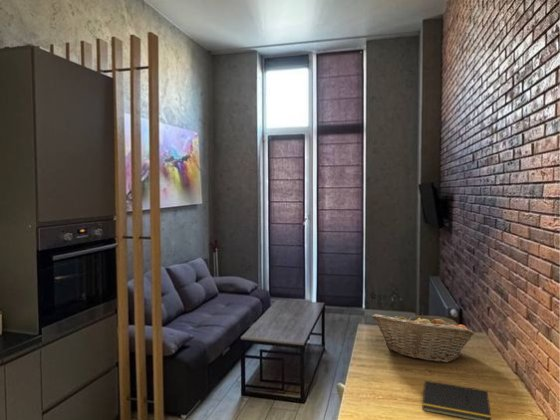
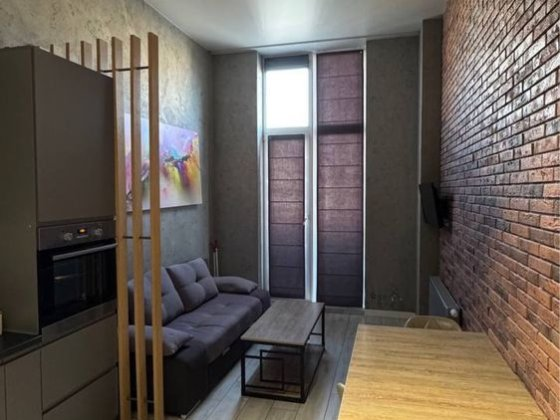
- fruit basket [371,312,475,363]
- notepad [422,380,492,420]
